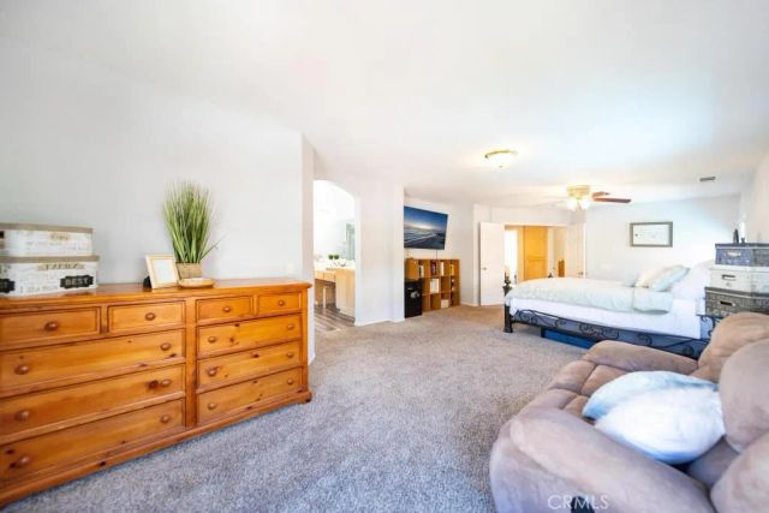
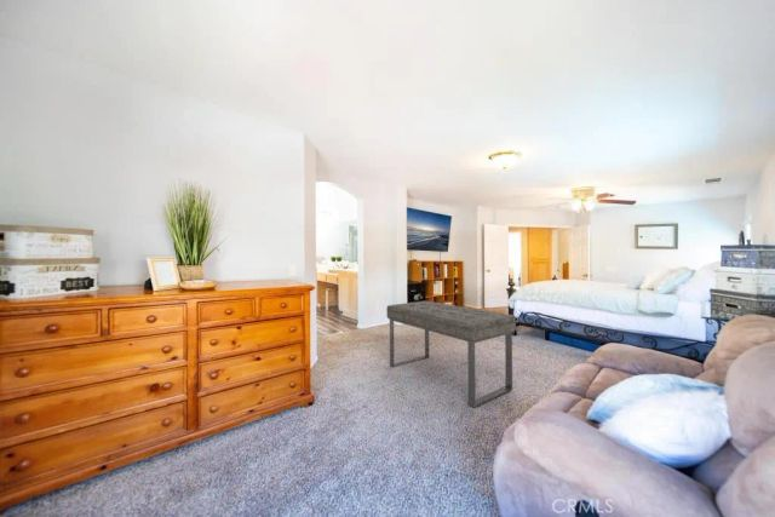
+ bench [386,300,517,408]
